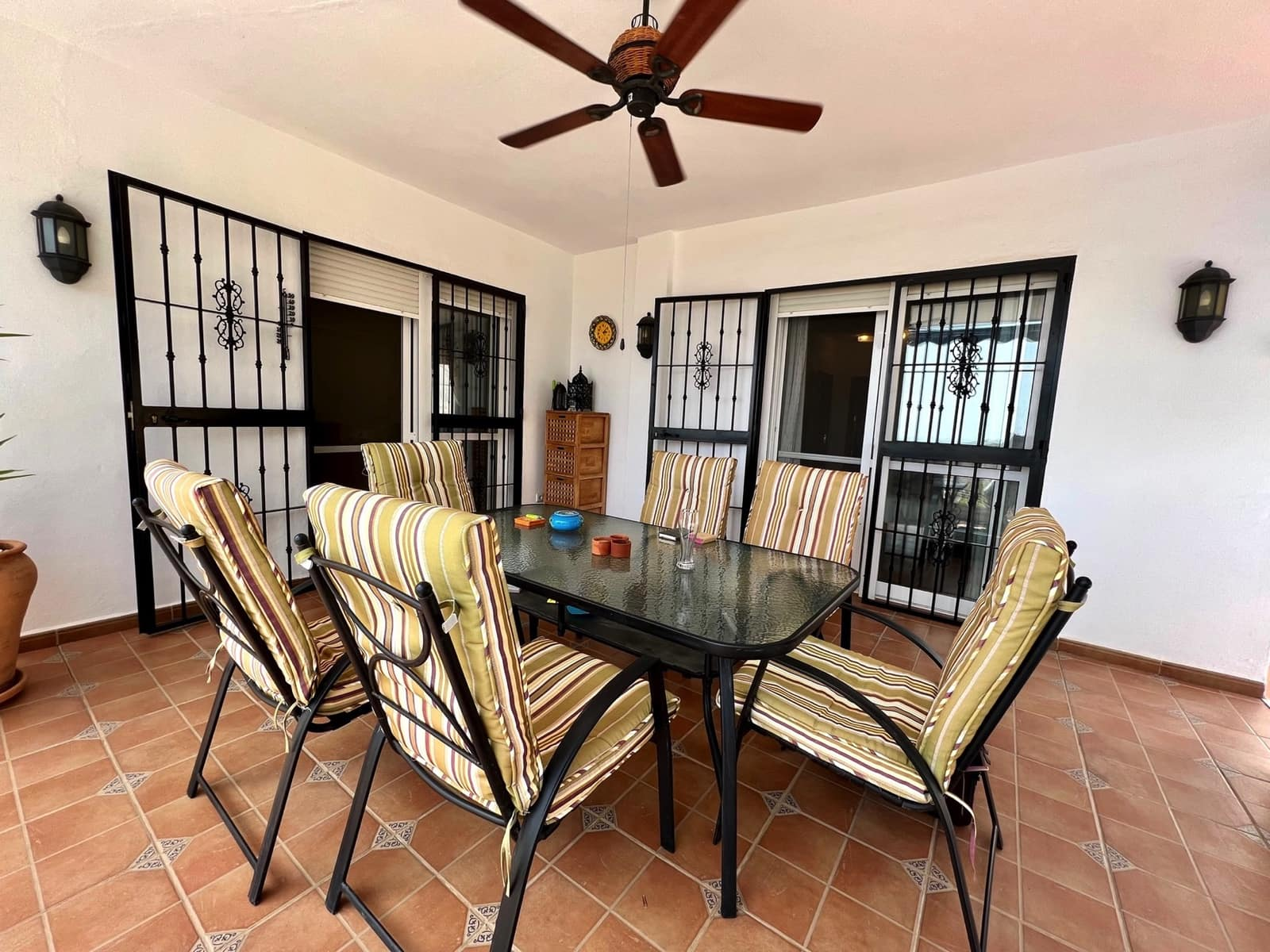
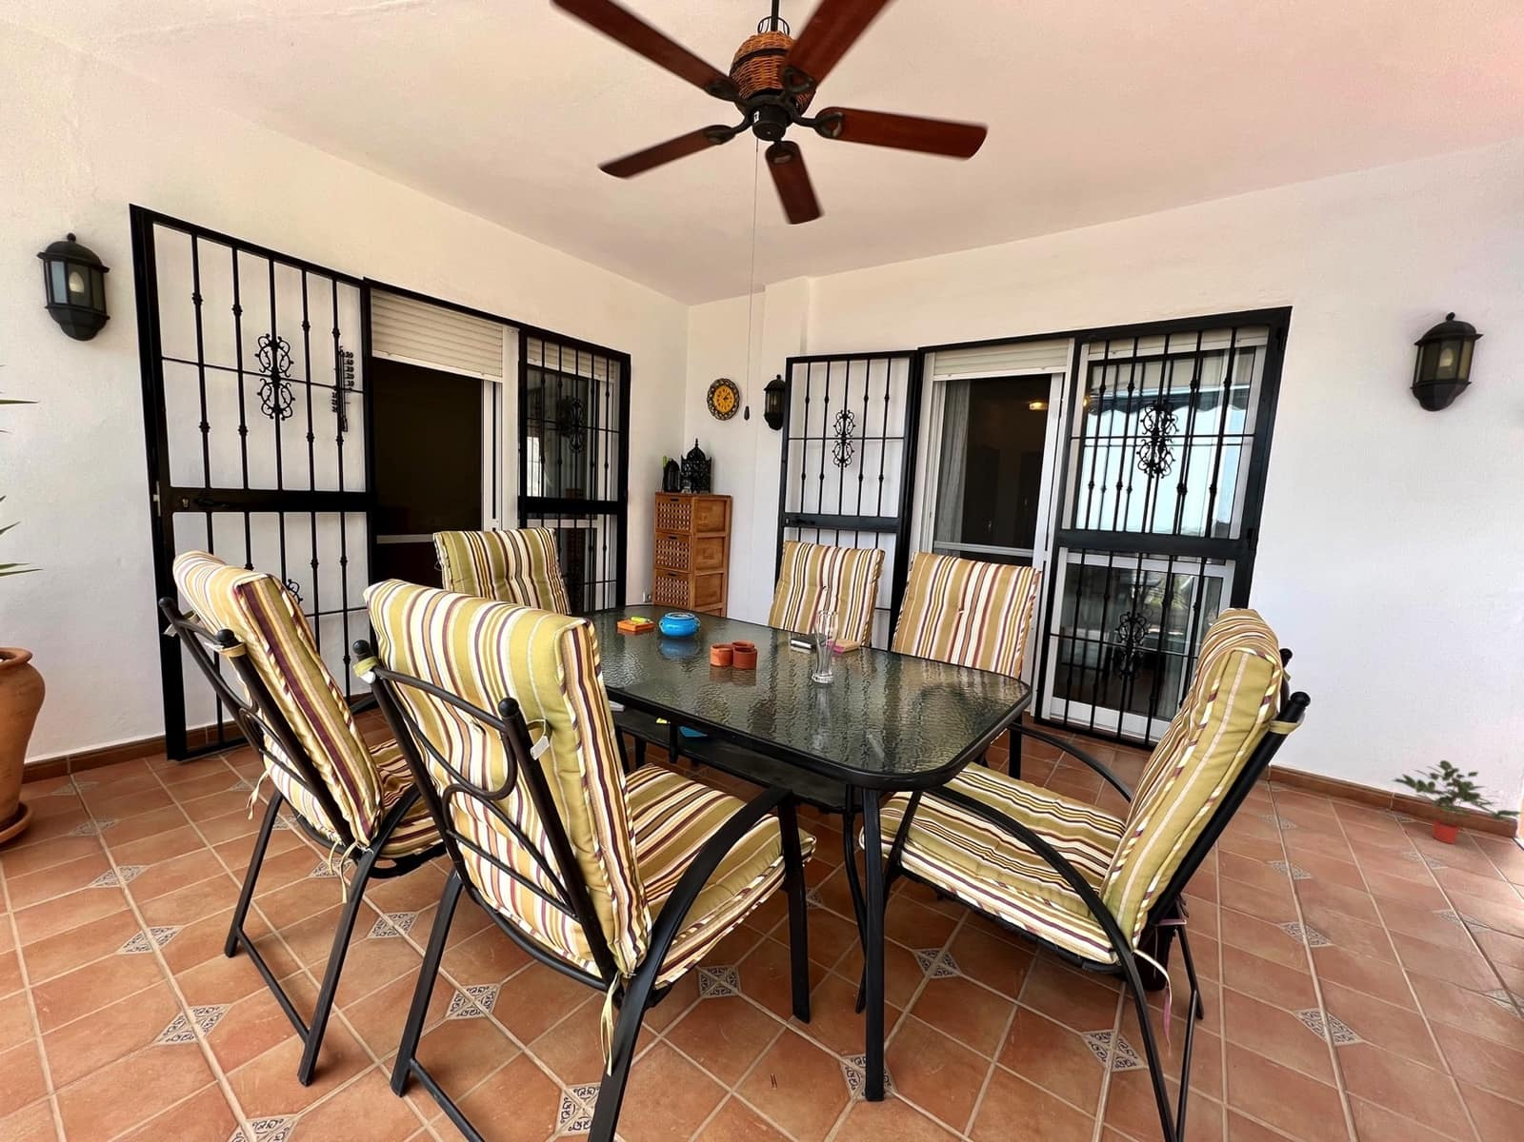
+ potted plant [1392,759,1524,845]
